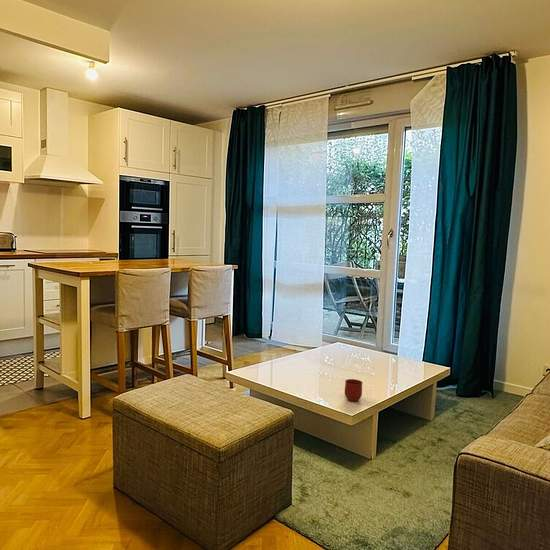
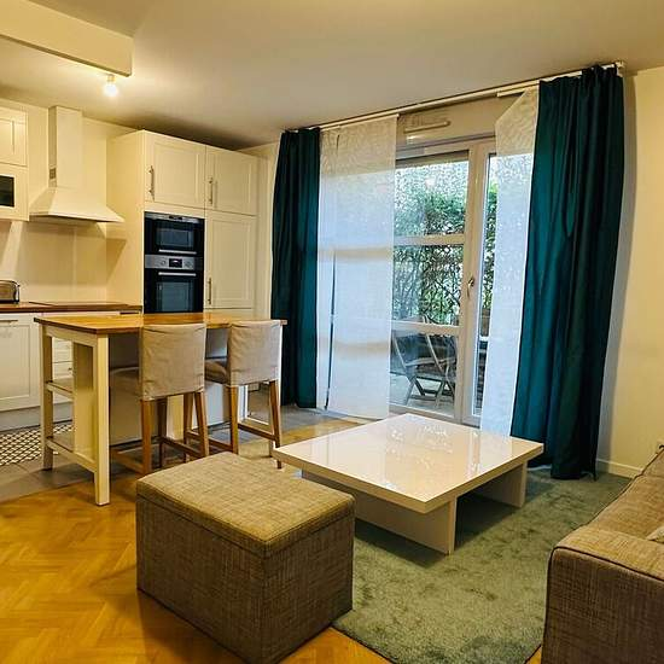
- mug [344,378,364,402]
